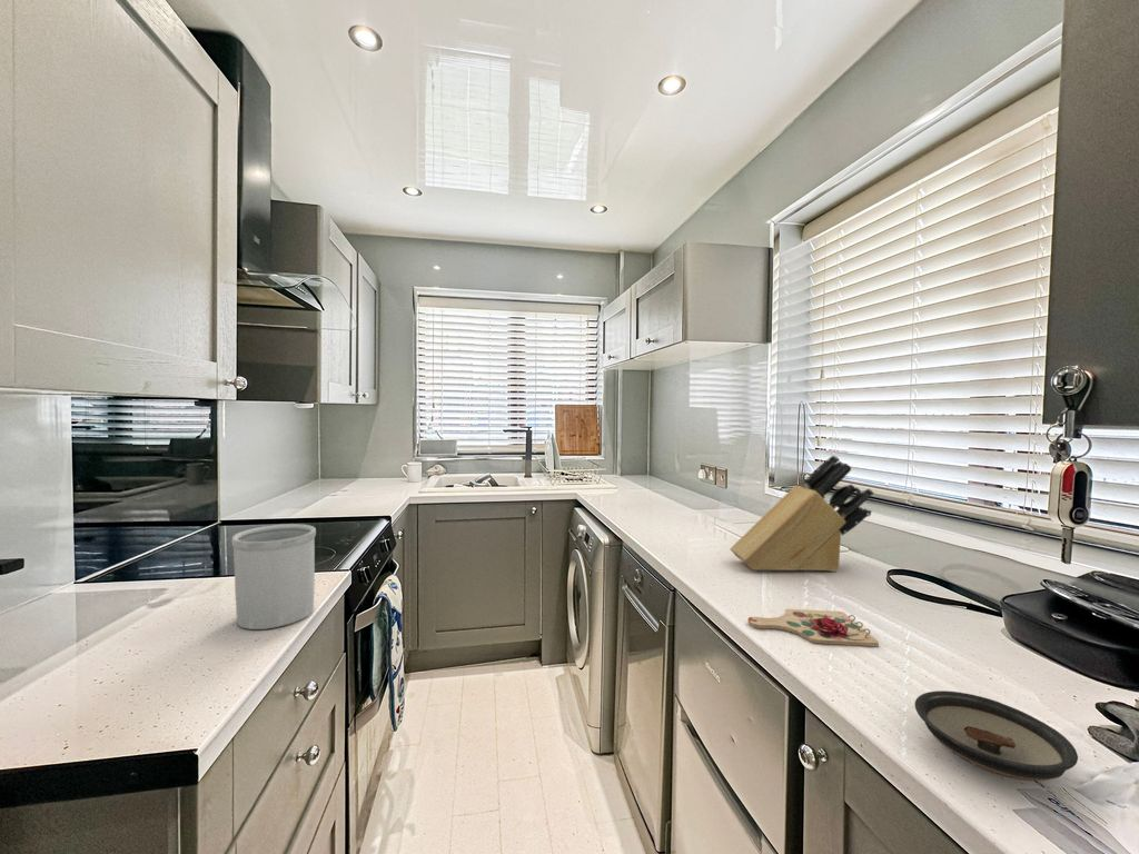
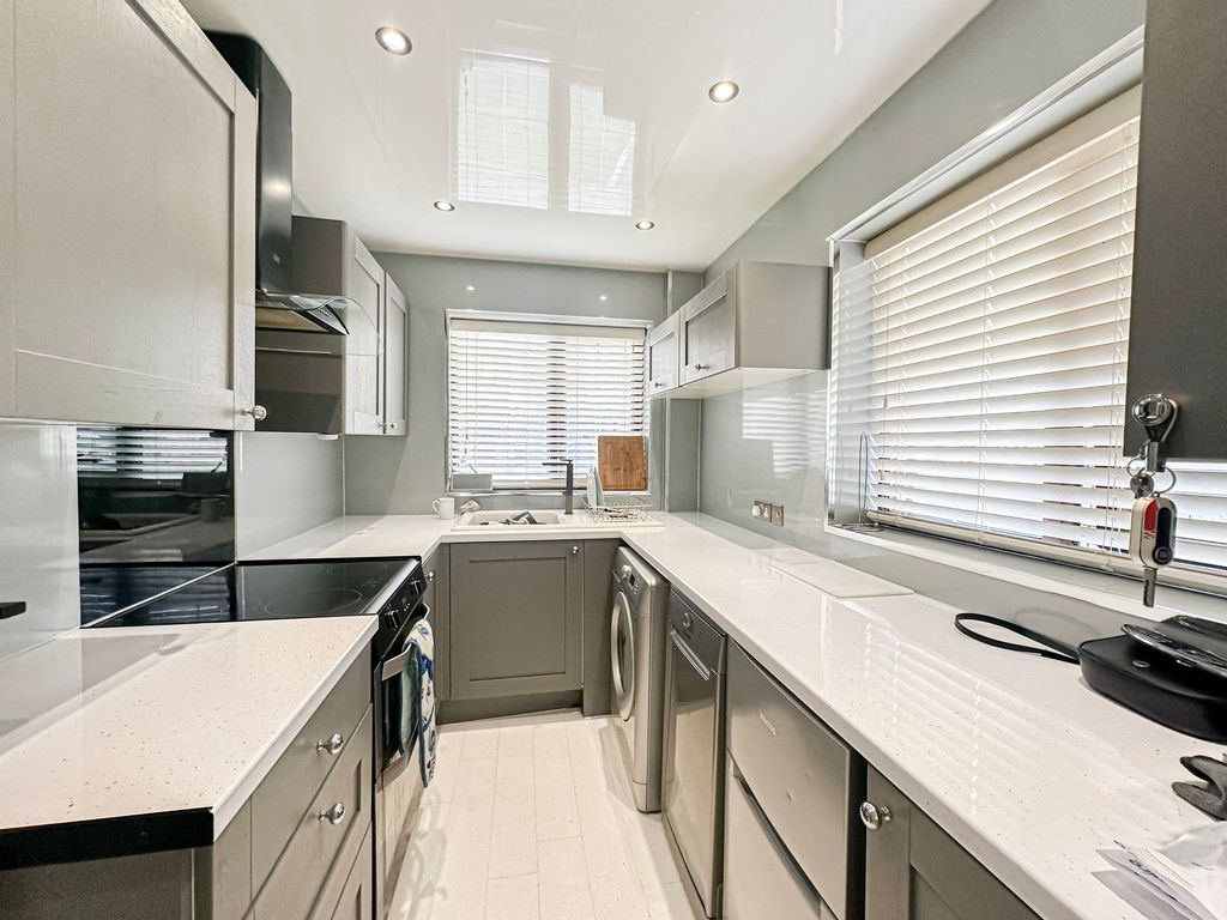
- cutting board [746,608,880,647]
- utensil holder [230,523,317,630]
- knife block [729,454,875,573]
- saucer [913,689,1079,782]
